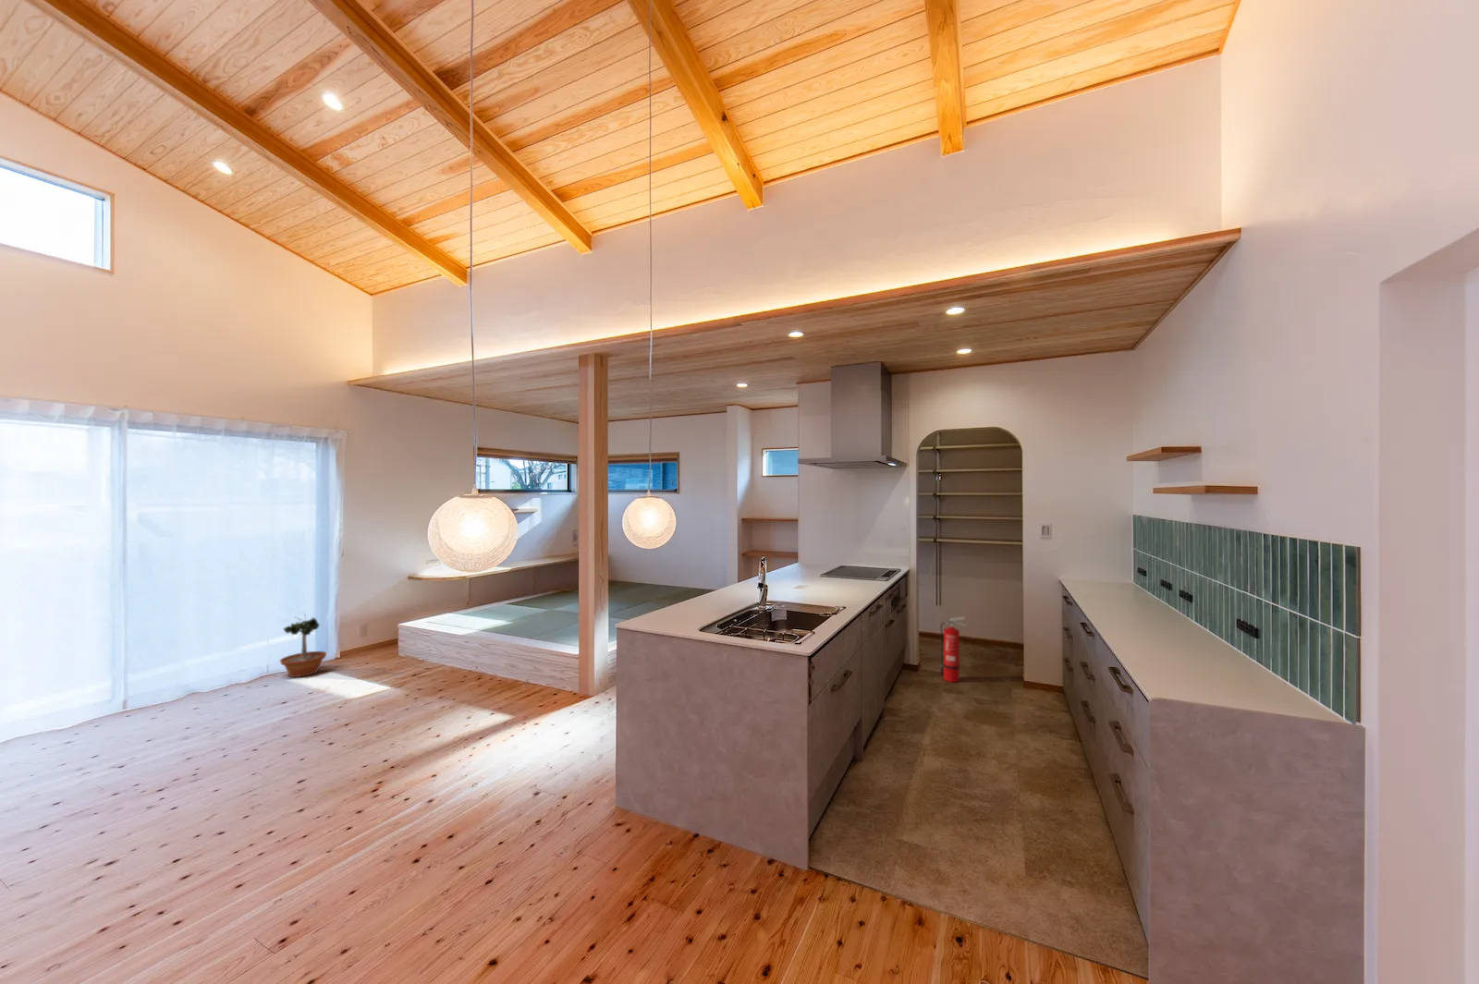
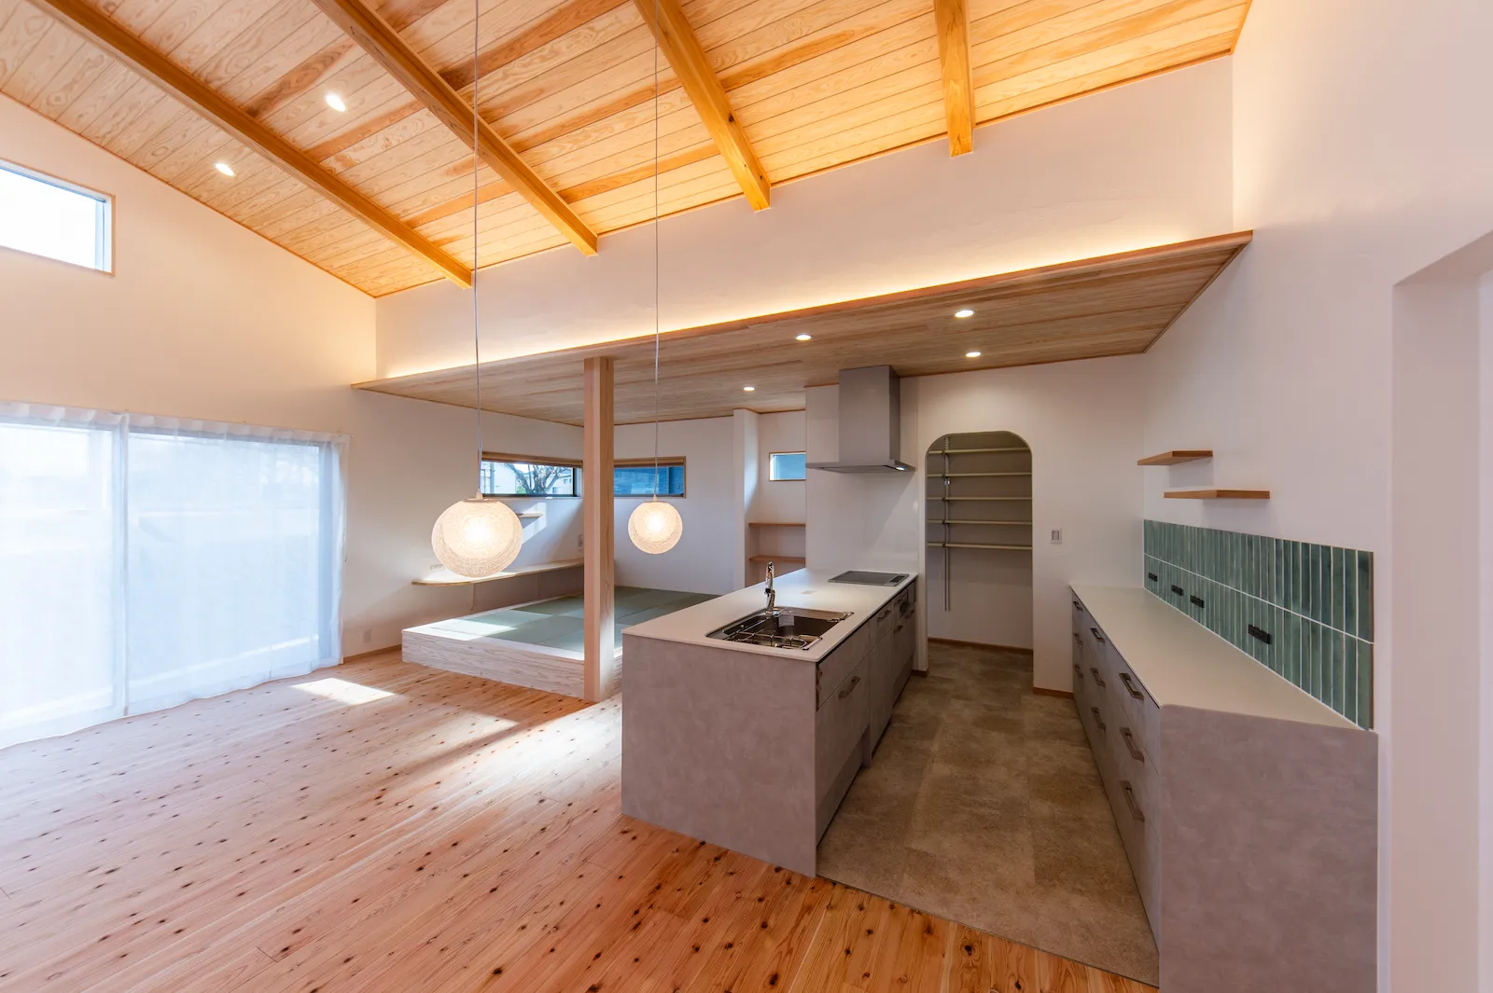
- potted tree [279,611,327,679]
- fire extinguisher [941,615,968,683]
